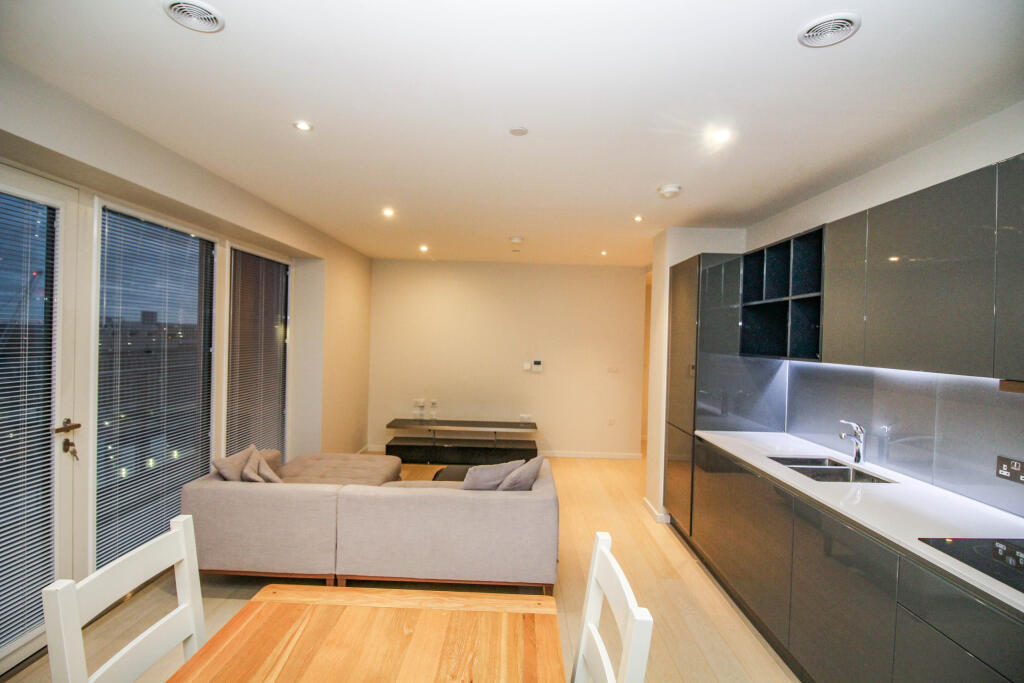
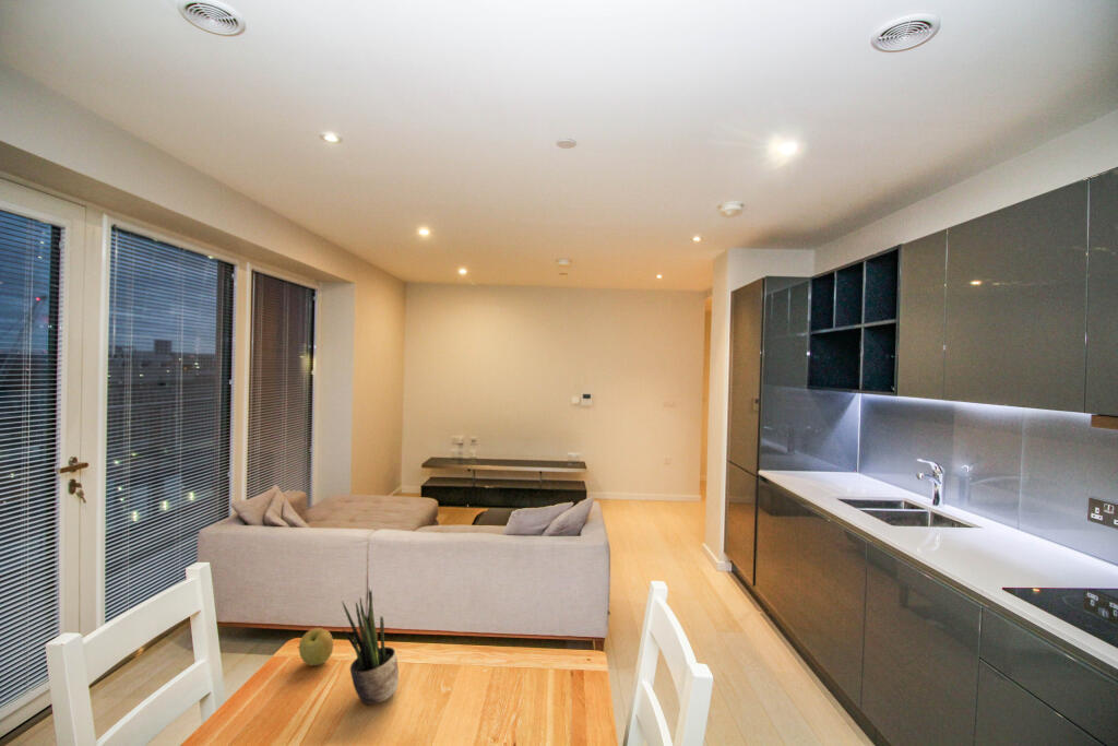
+ apple [298,627,334,666]
+ potted plant [341,588,400,706]
